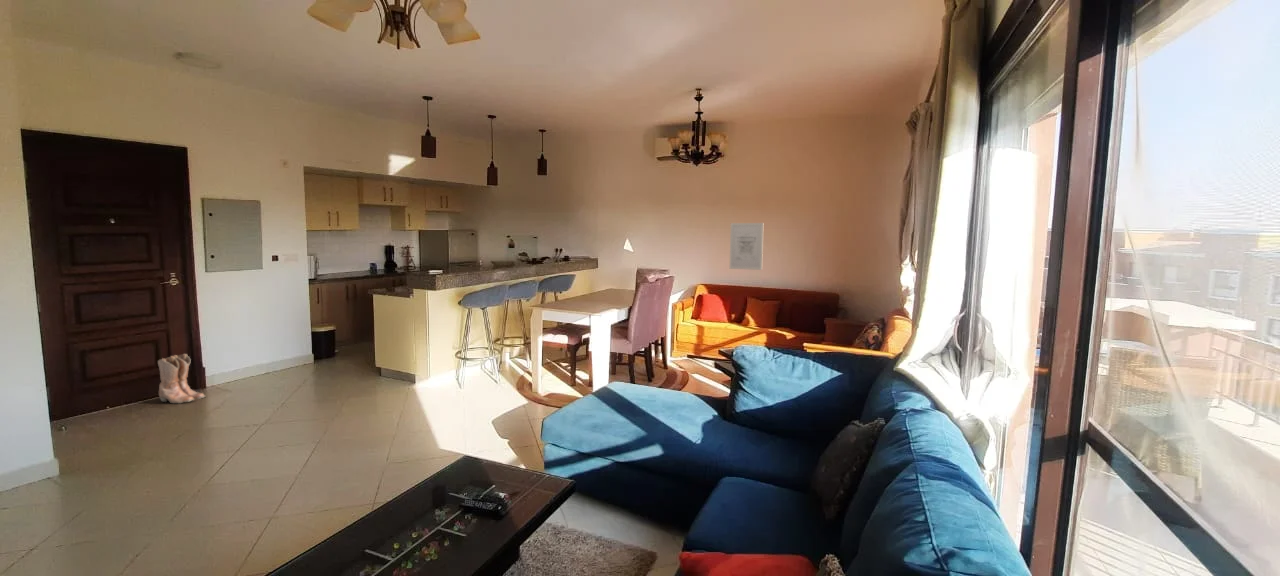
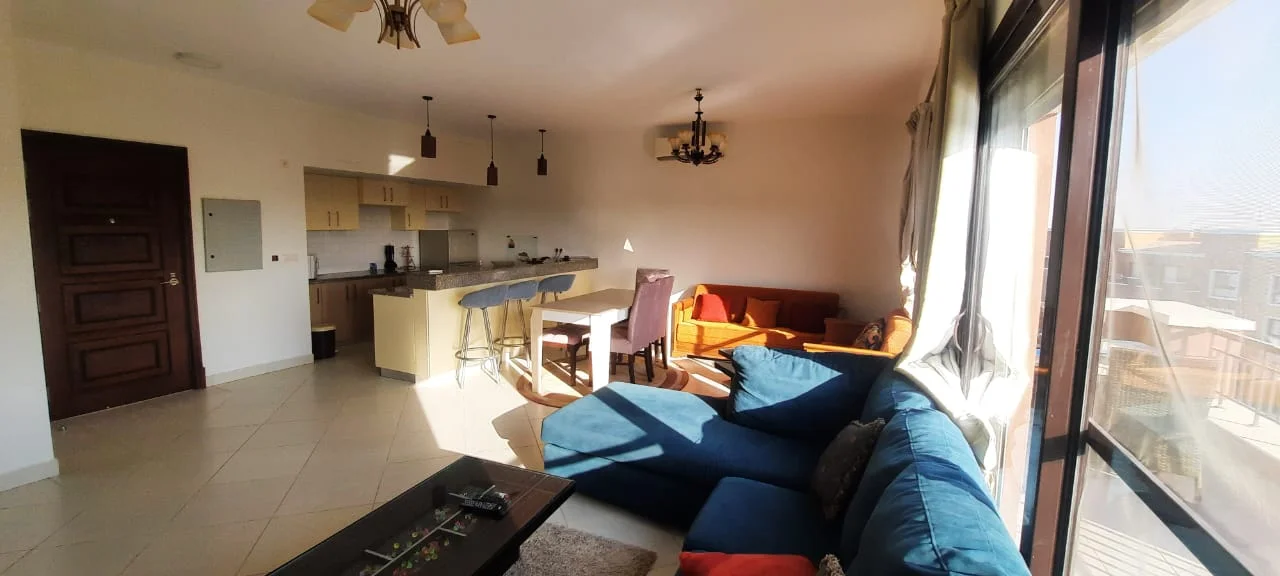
- boots [157,353,207,404]
- wall art [729,222,764,271]
